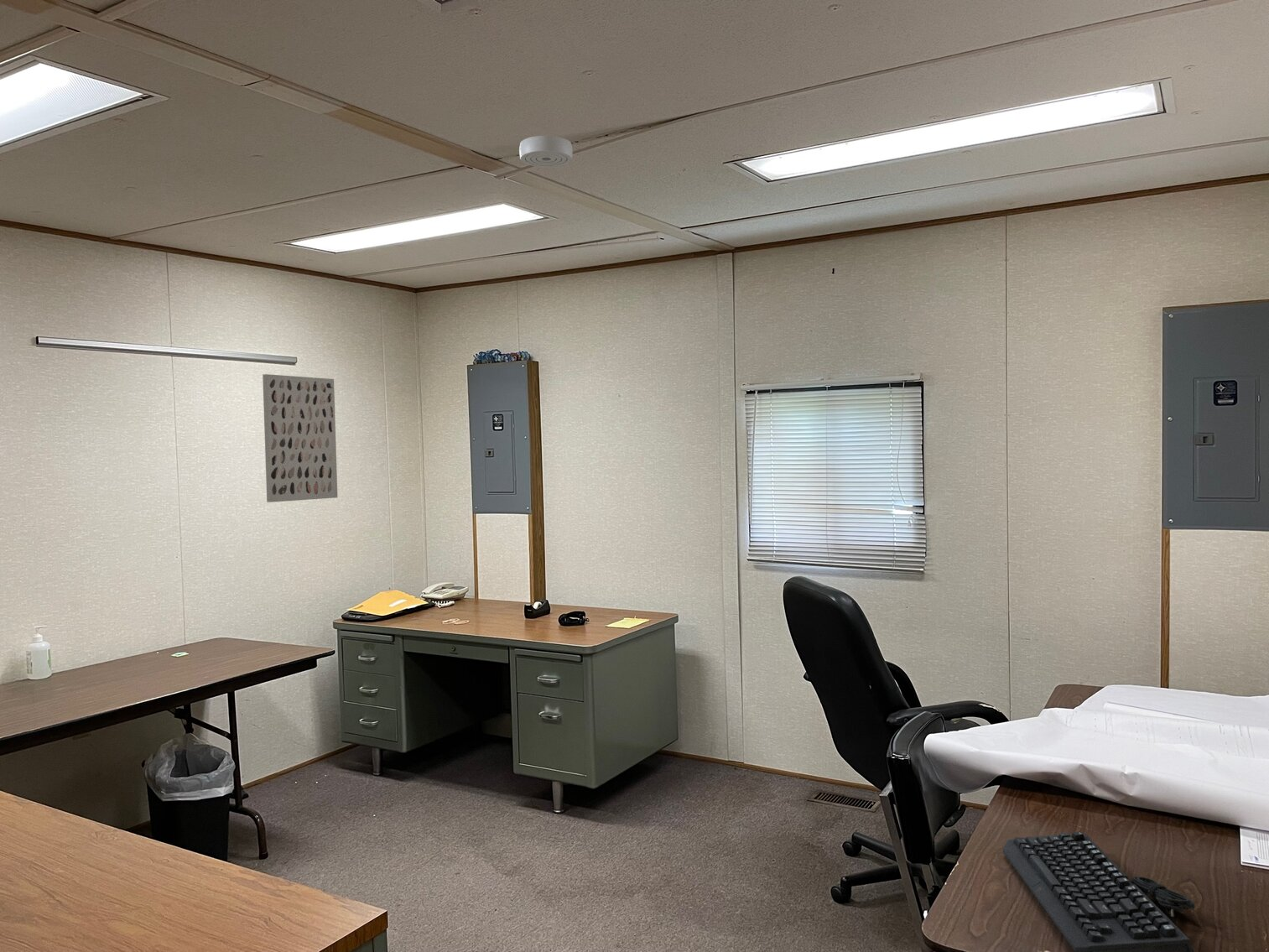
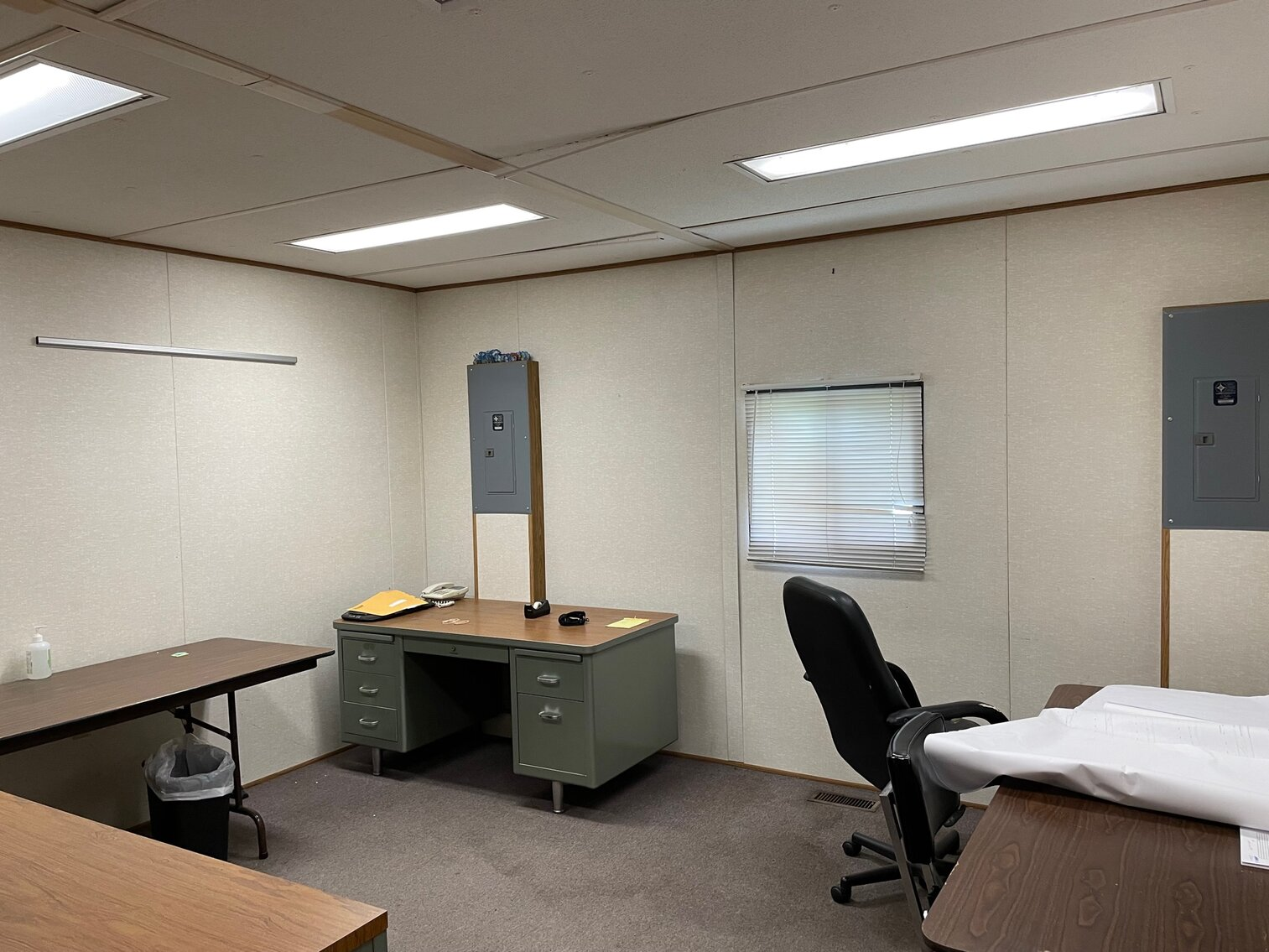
- smoke detector [518,135,574,168]
- keyboard [1001,830,1196,952]
- wall art [262,373,338,503]
